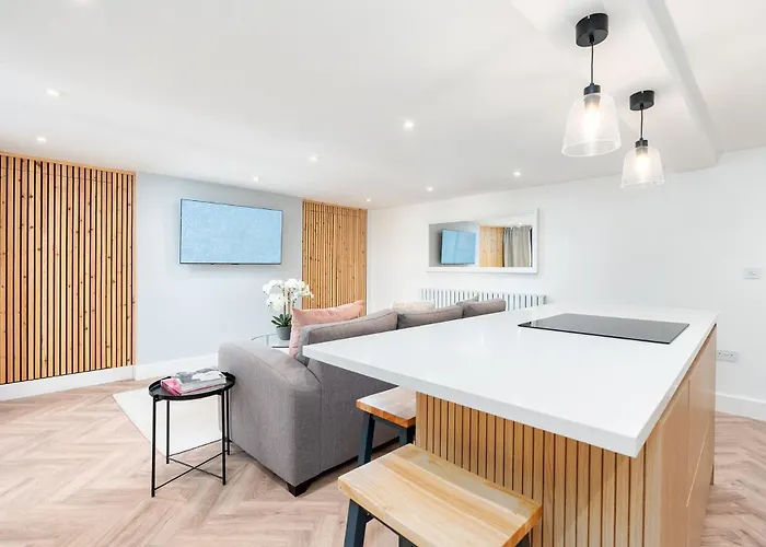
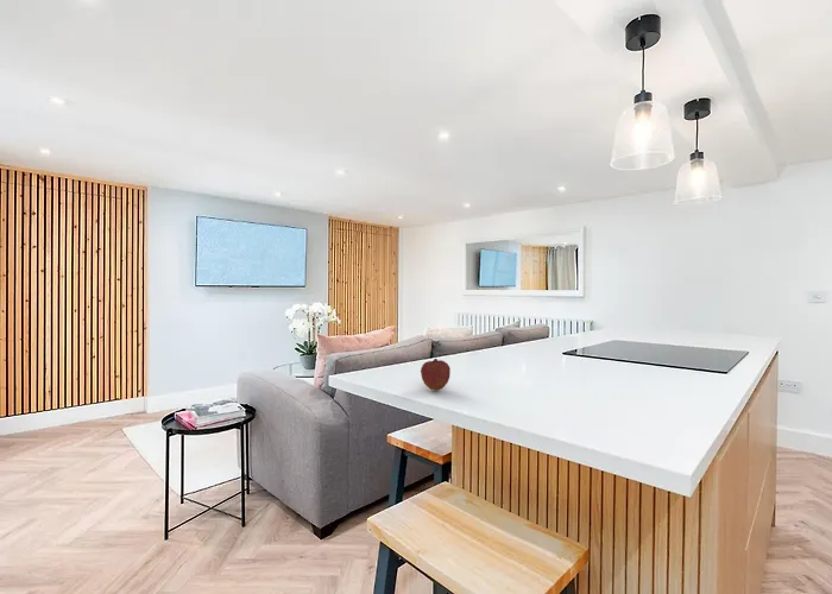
+ fruit [420,358,452,391]
